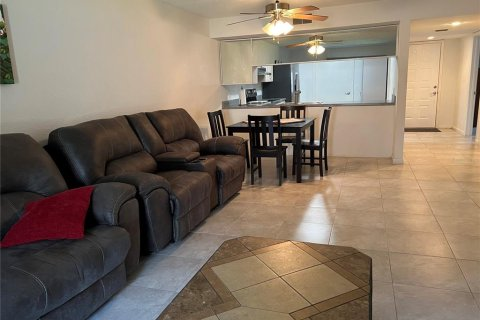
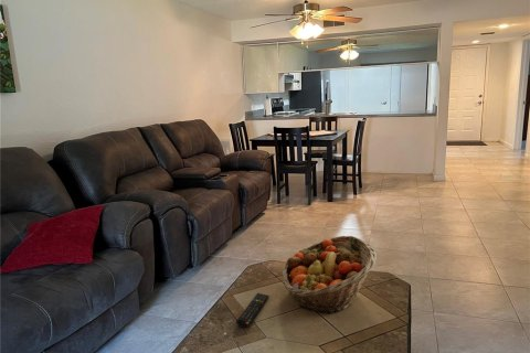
+ fruit basket [282,235,378,315]
+ remote control [235,292,269,329]
